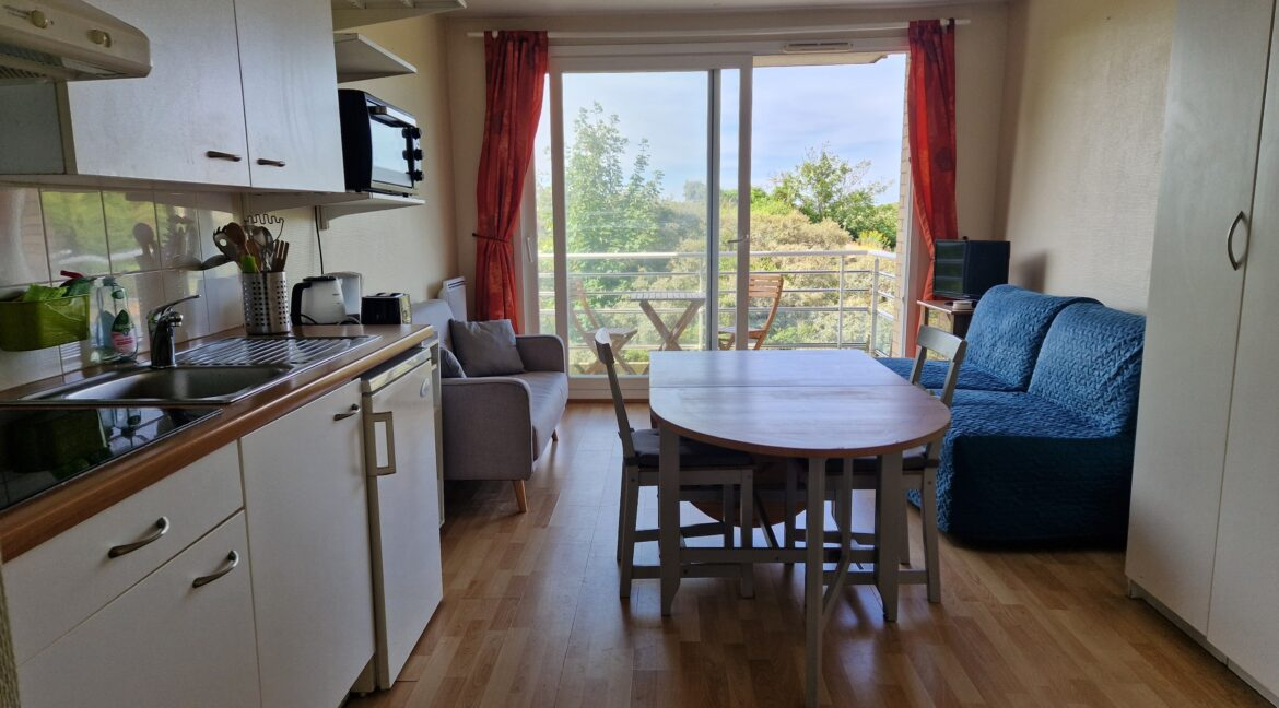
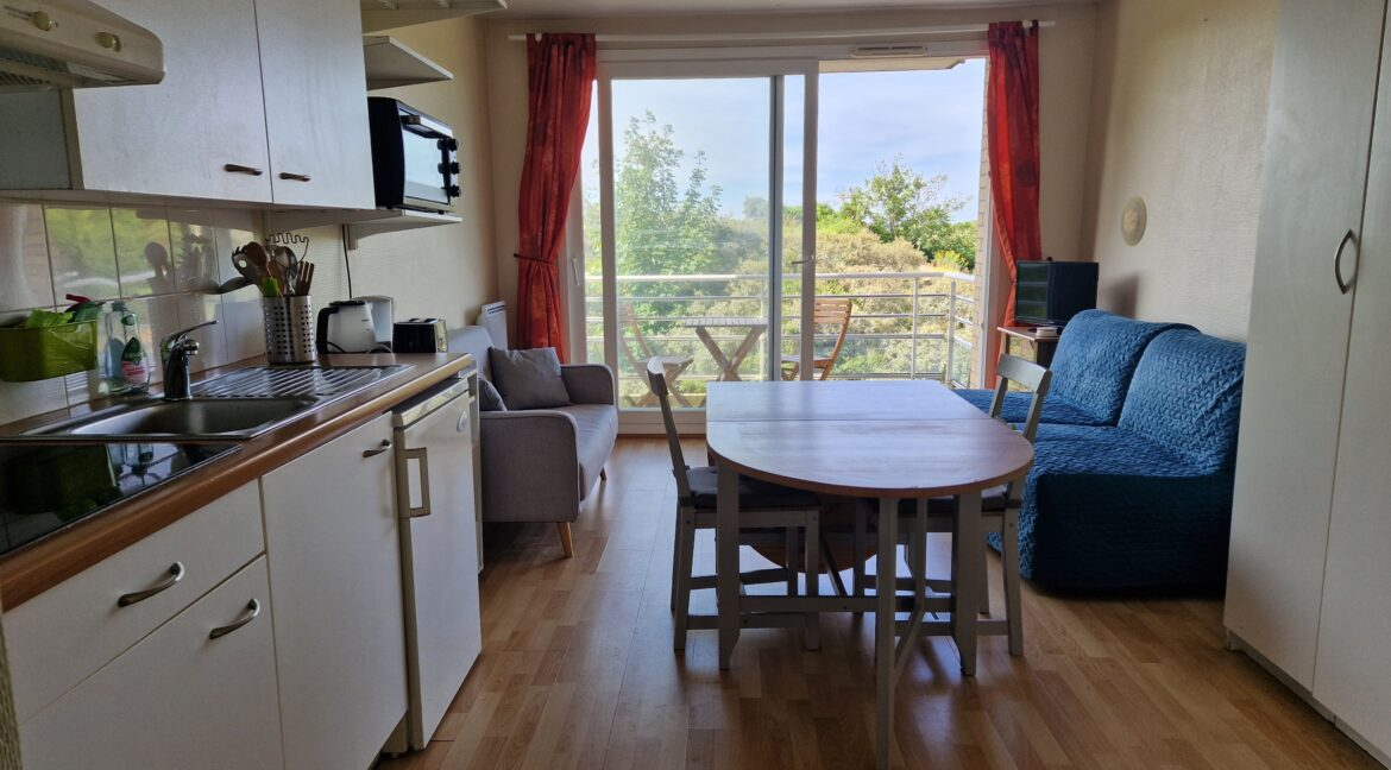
+ decorative plate [1120,195,1148,247]
